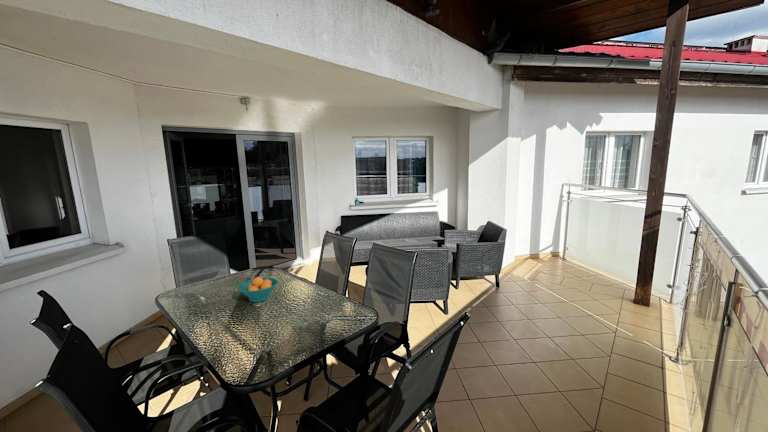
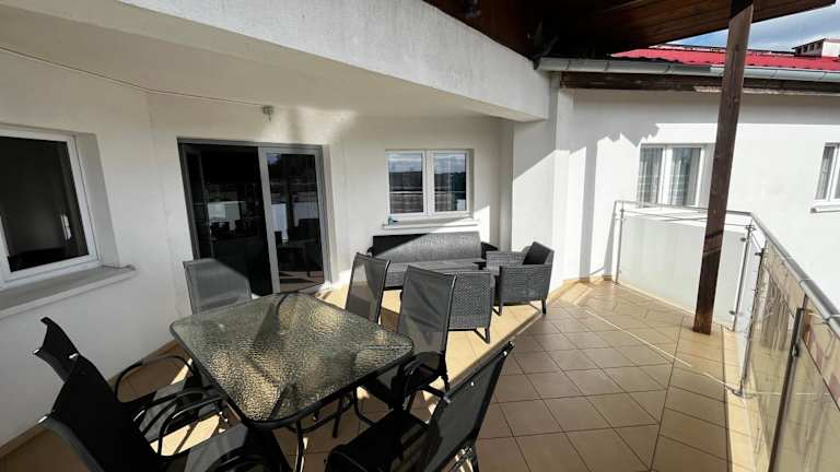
- fruit bowl [236,276,279,303]
